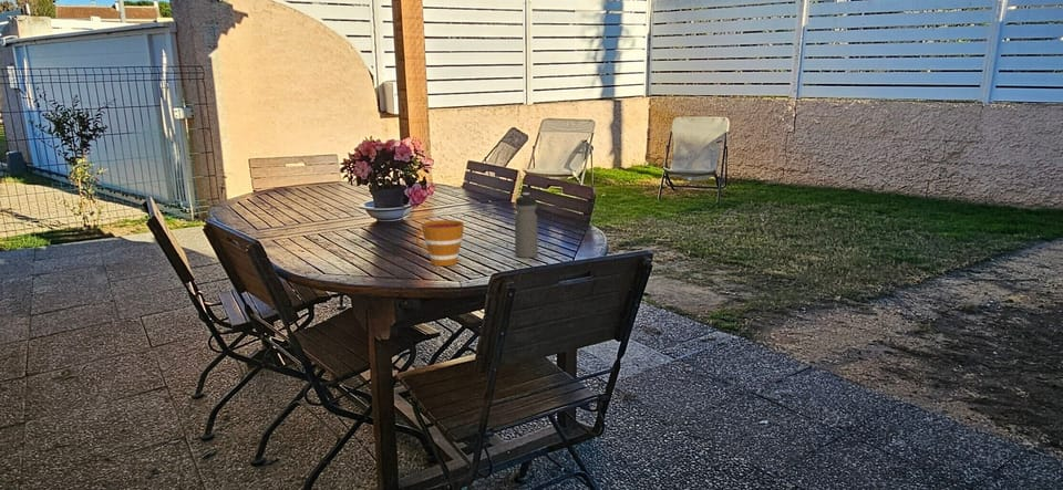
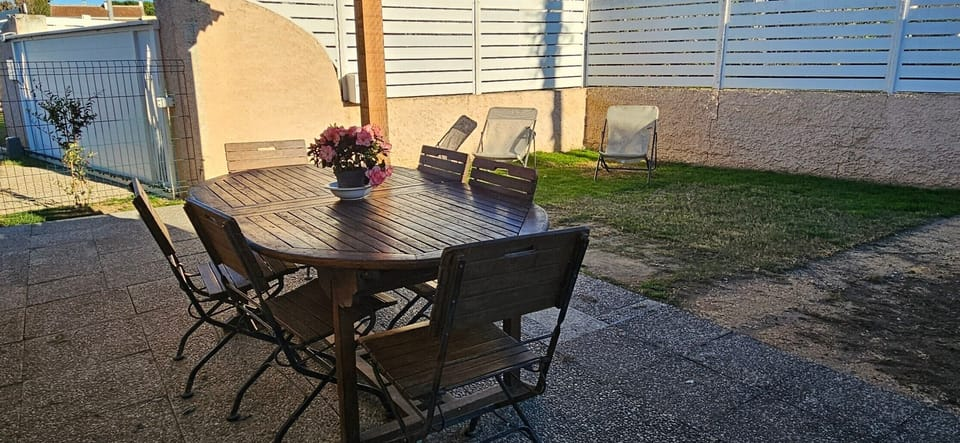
- water bottle [514,191,539,259]
- cup [415,219,465,267]
